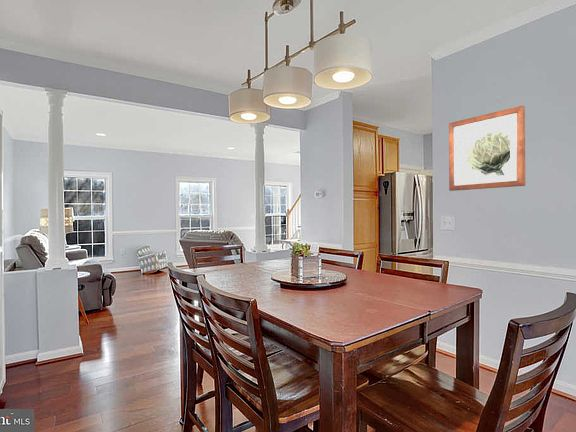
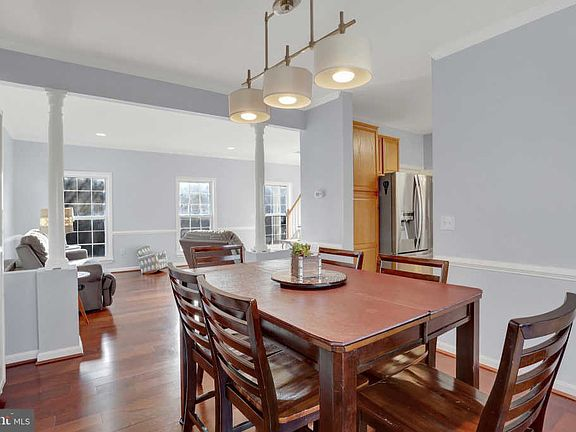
- wall art [448,105,526,192]
